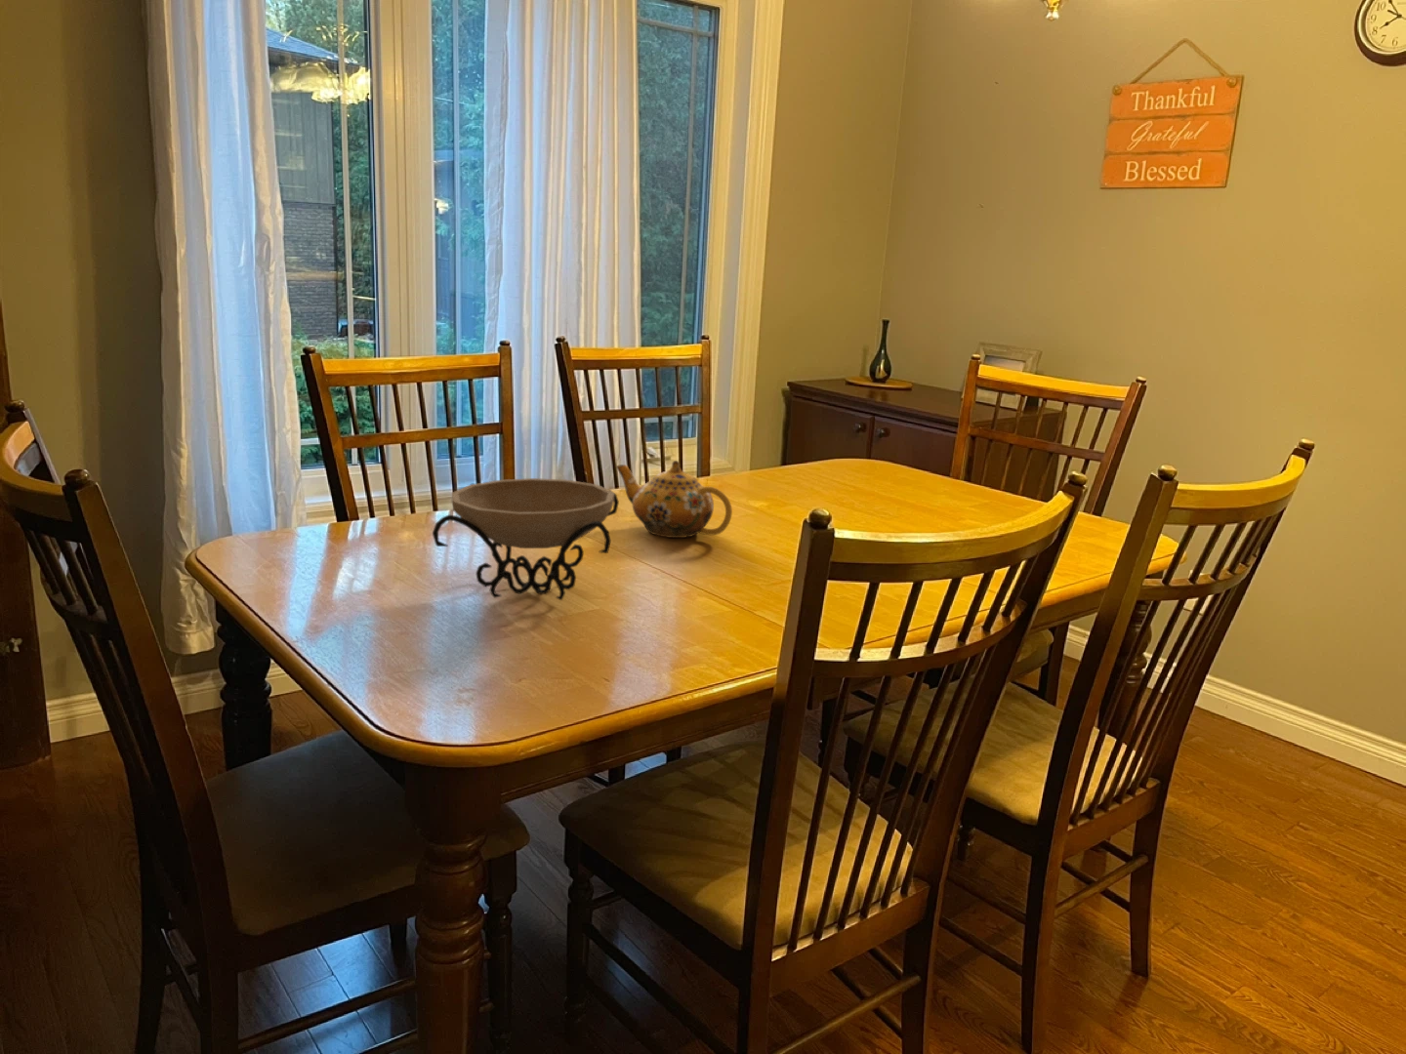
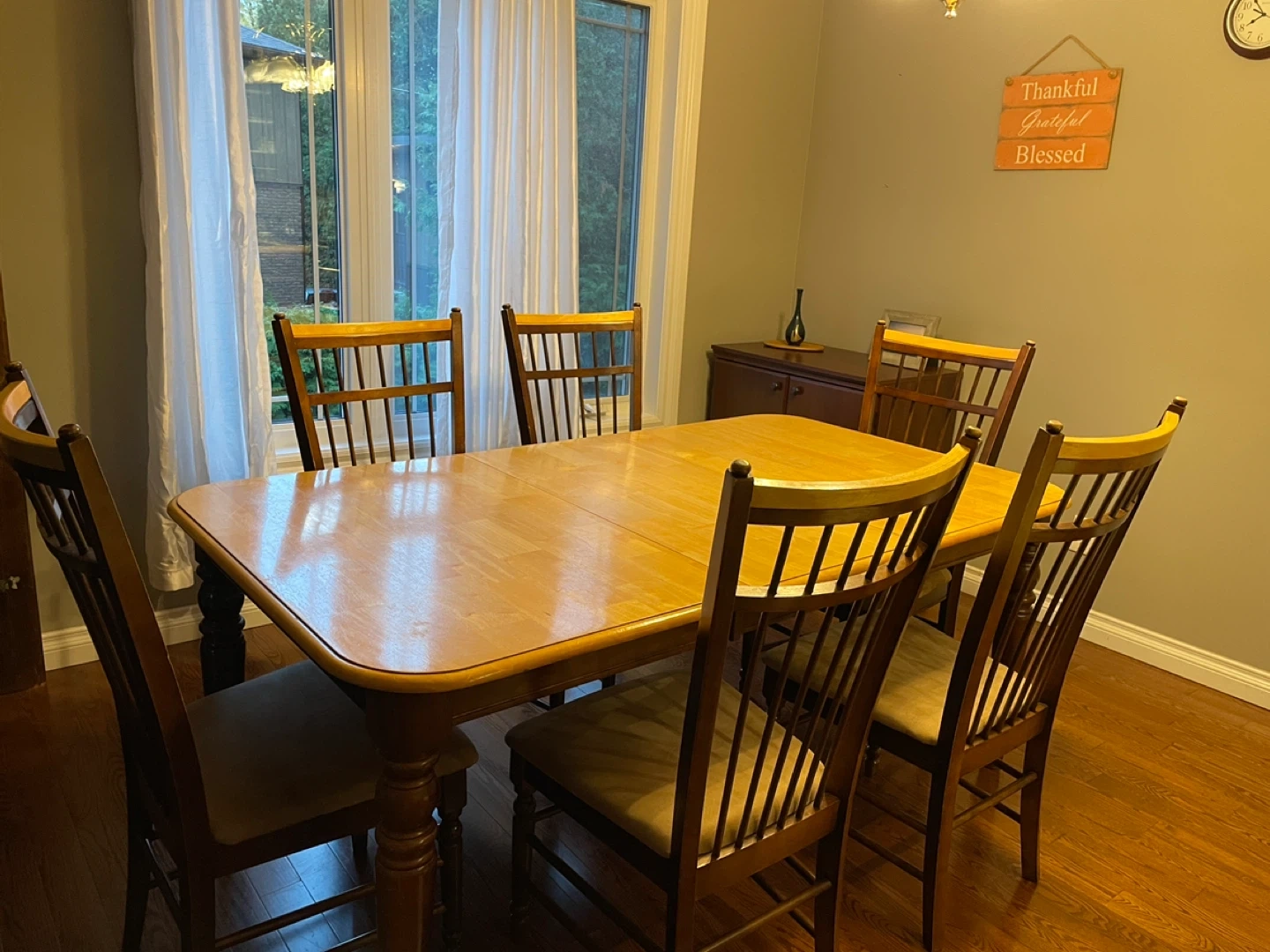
- teapot [616,459,733,539]
- decorative bowl [432,477,620,601]
